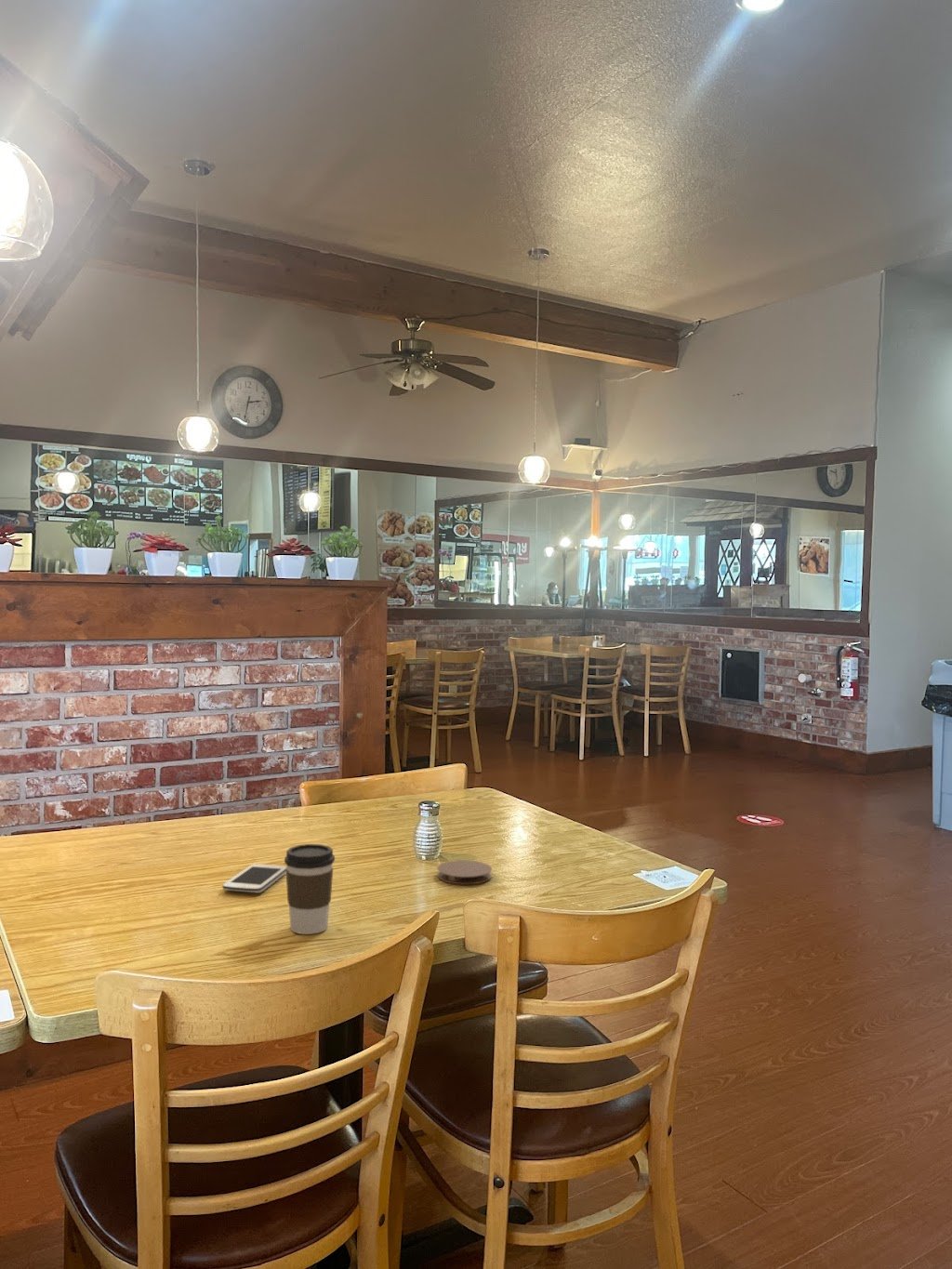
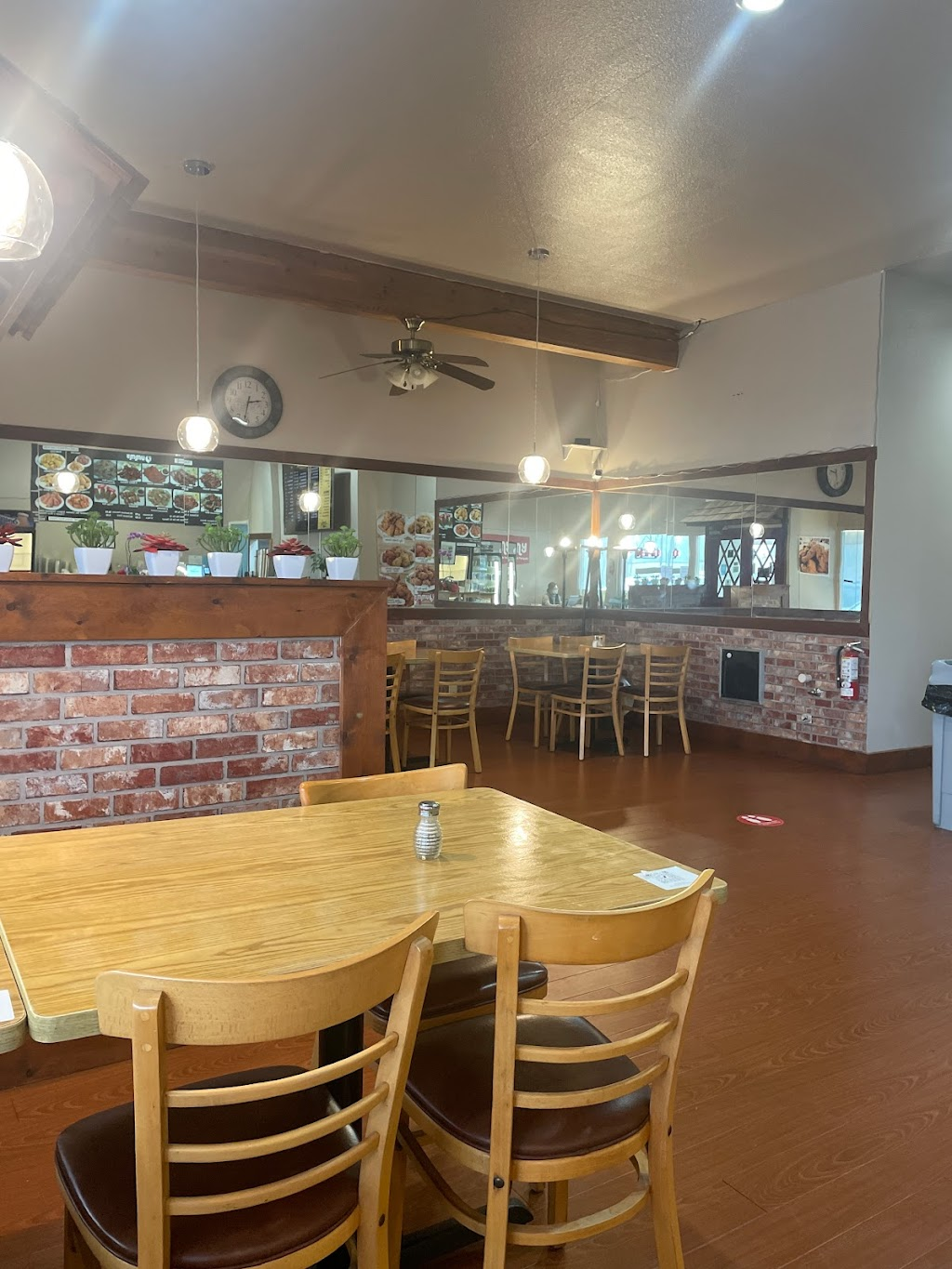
- smartphone [222,863,287,893]
- coffee cup [284,843,336,935]
- coaster [436,859,493,885]
